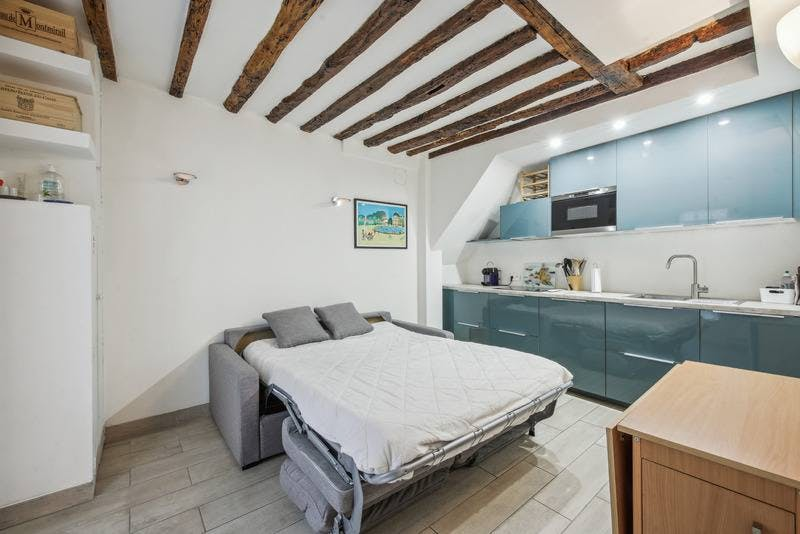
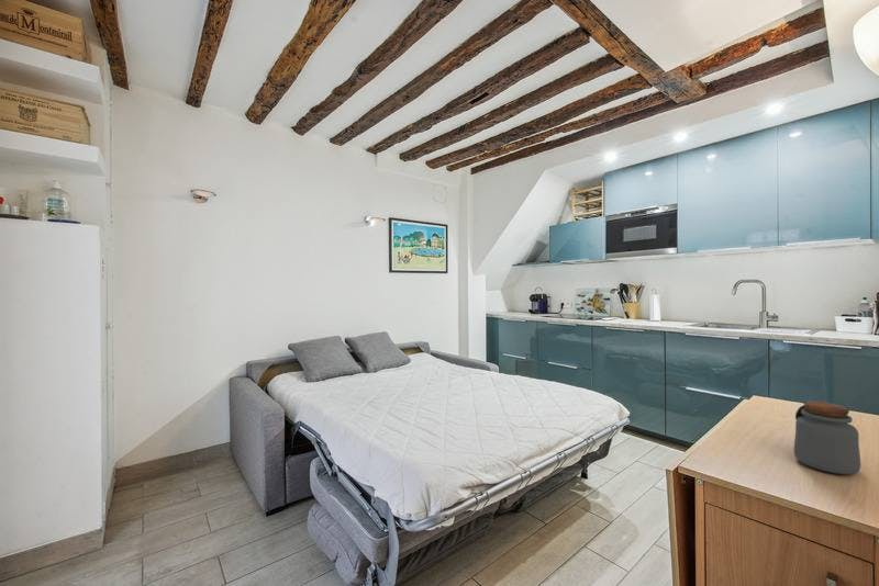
+ jar [793,399,861,475]
